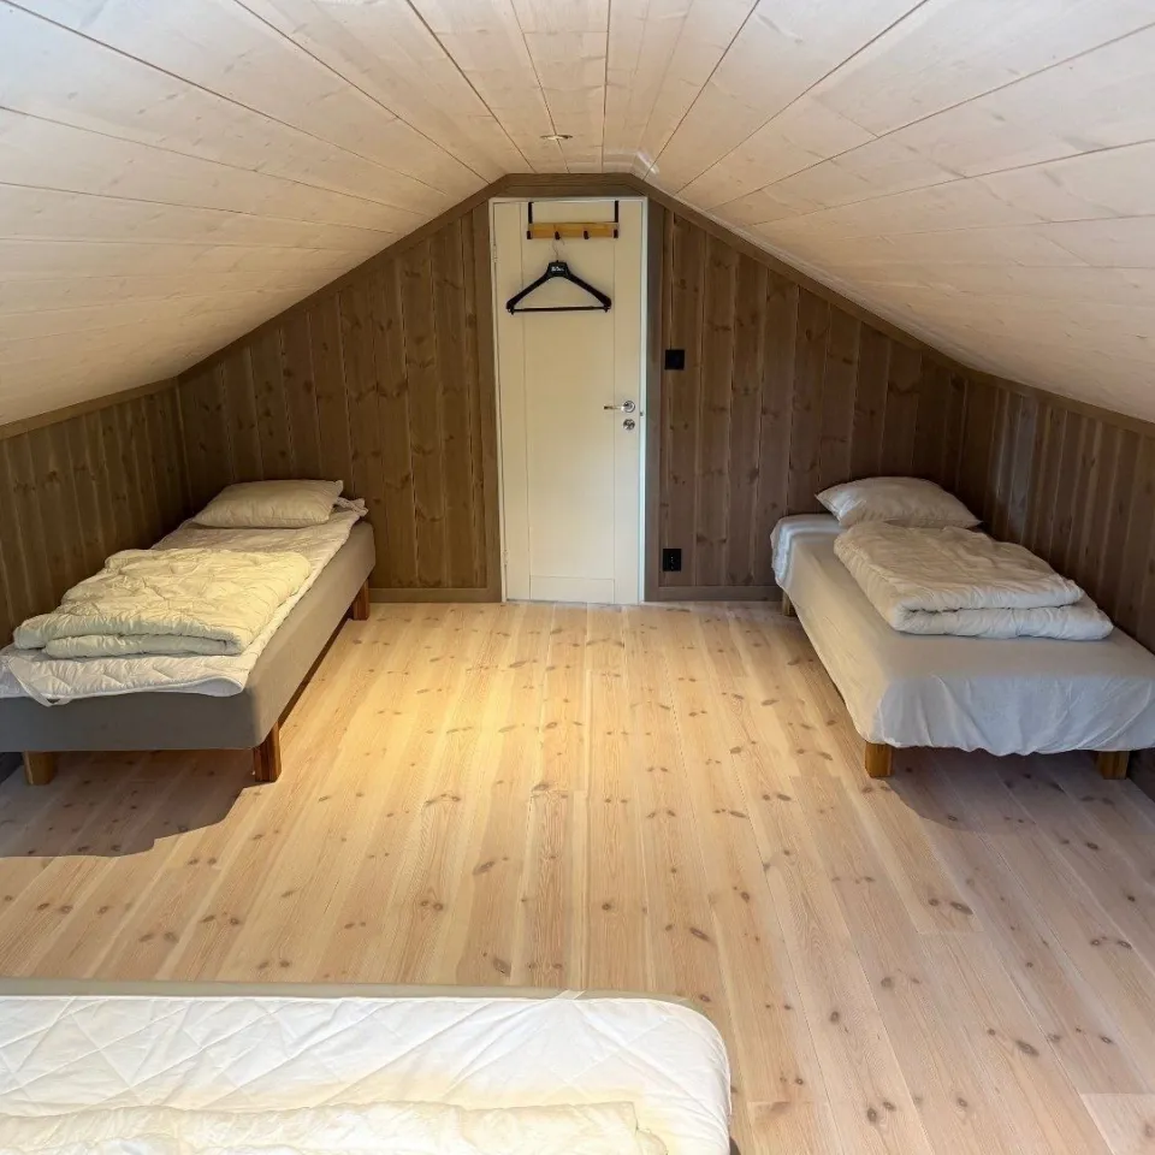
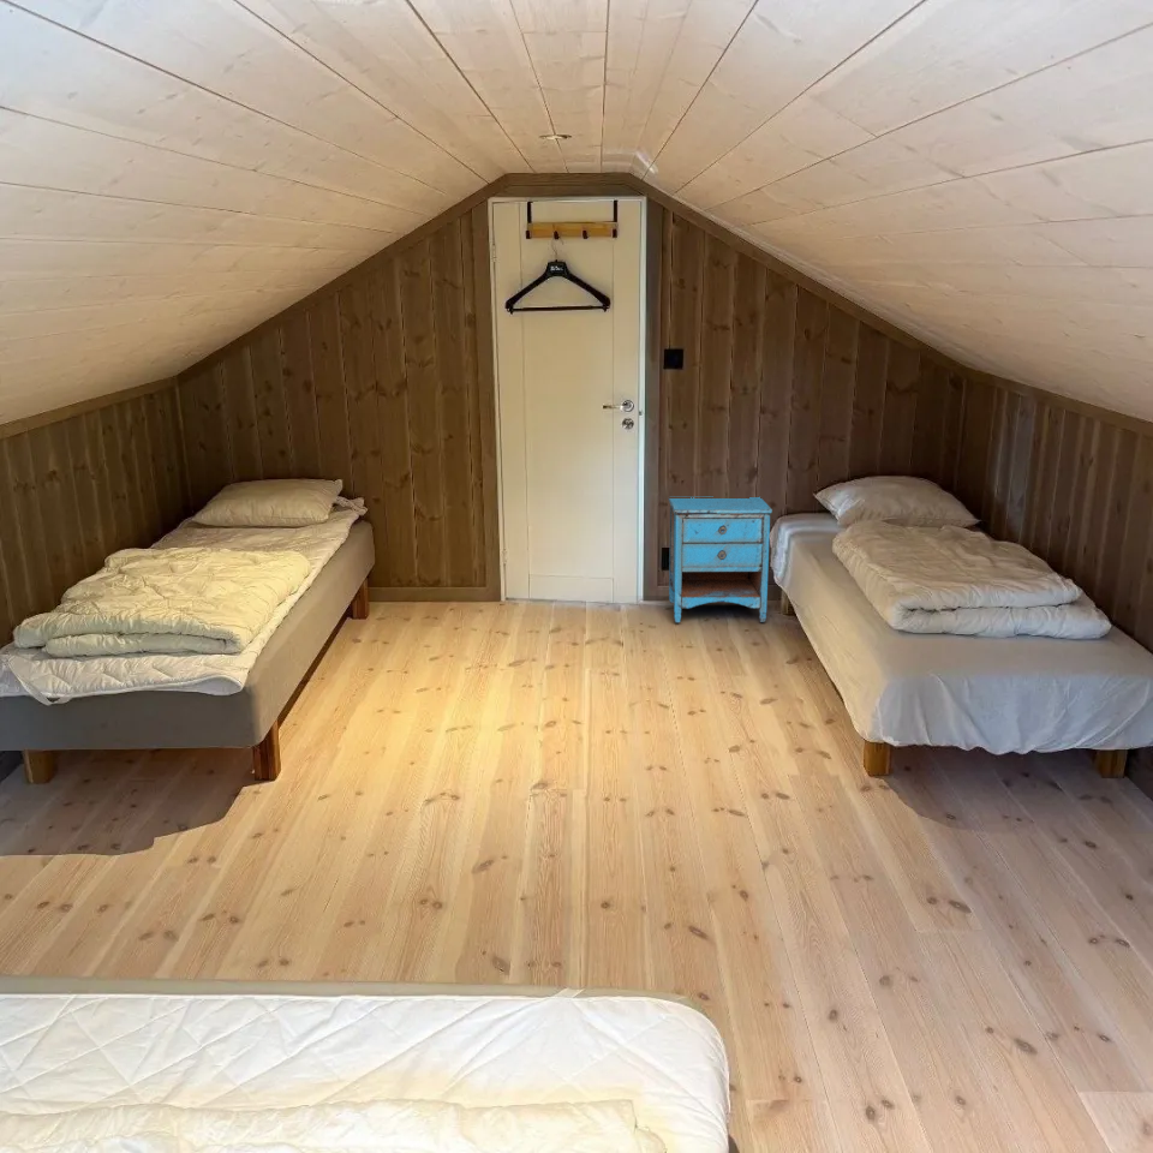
+ nightstand [668,496,773,623]
